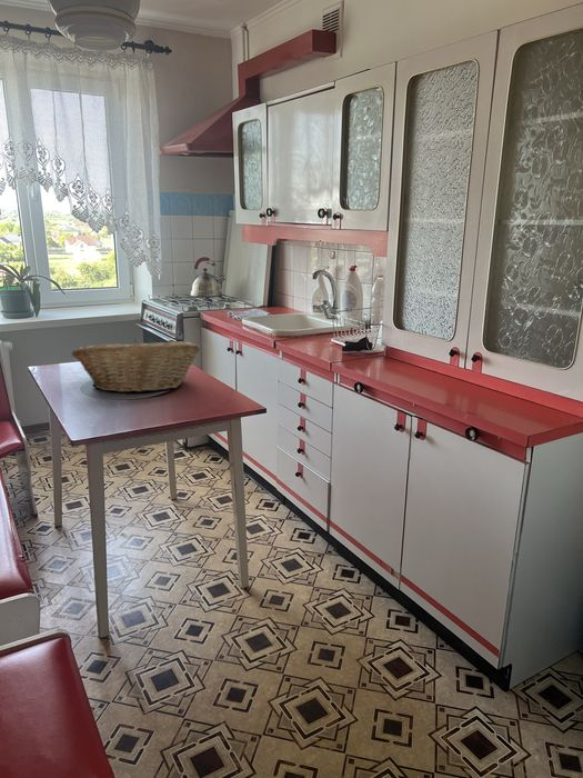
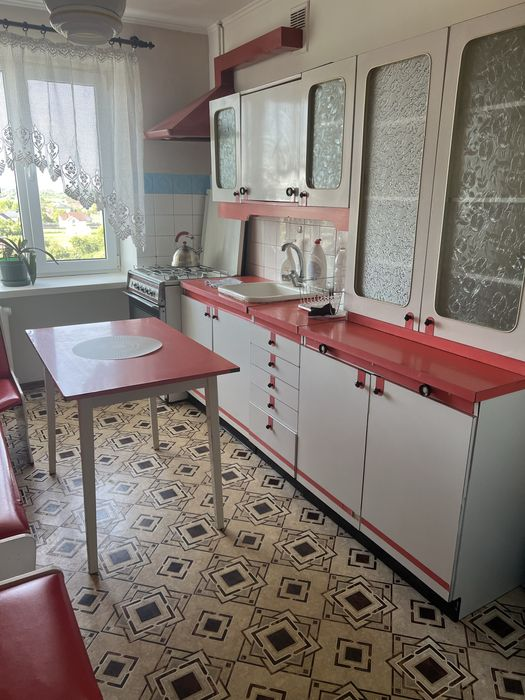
- fruit basket [71,338,201,393]
